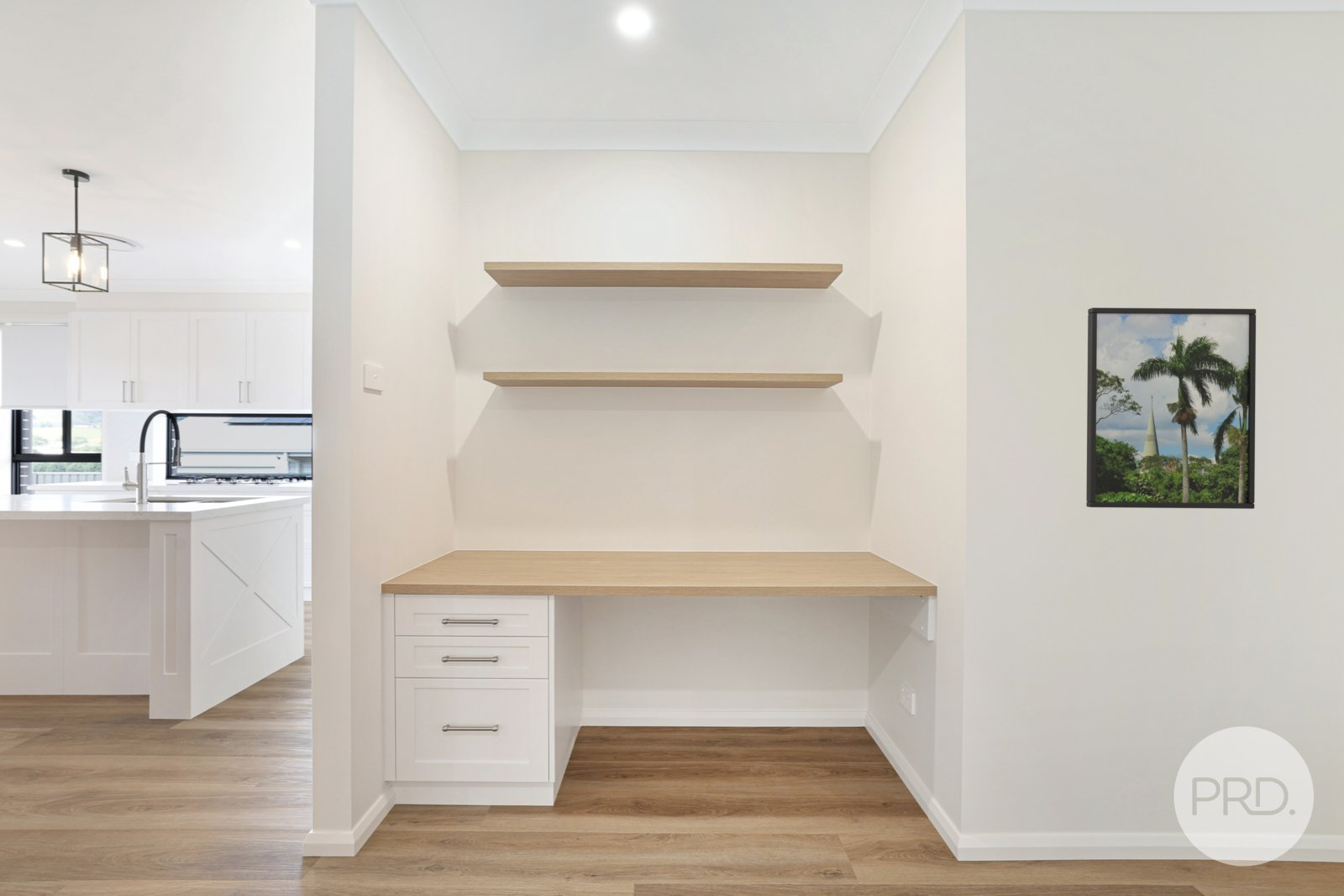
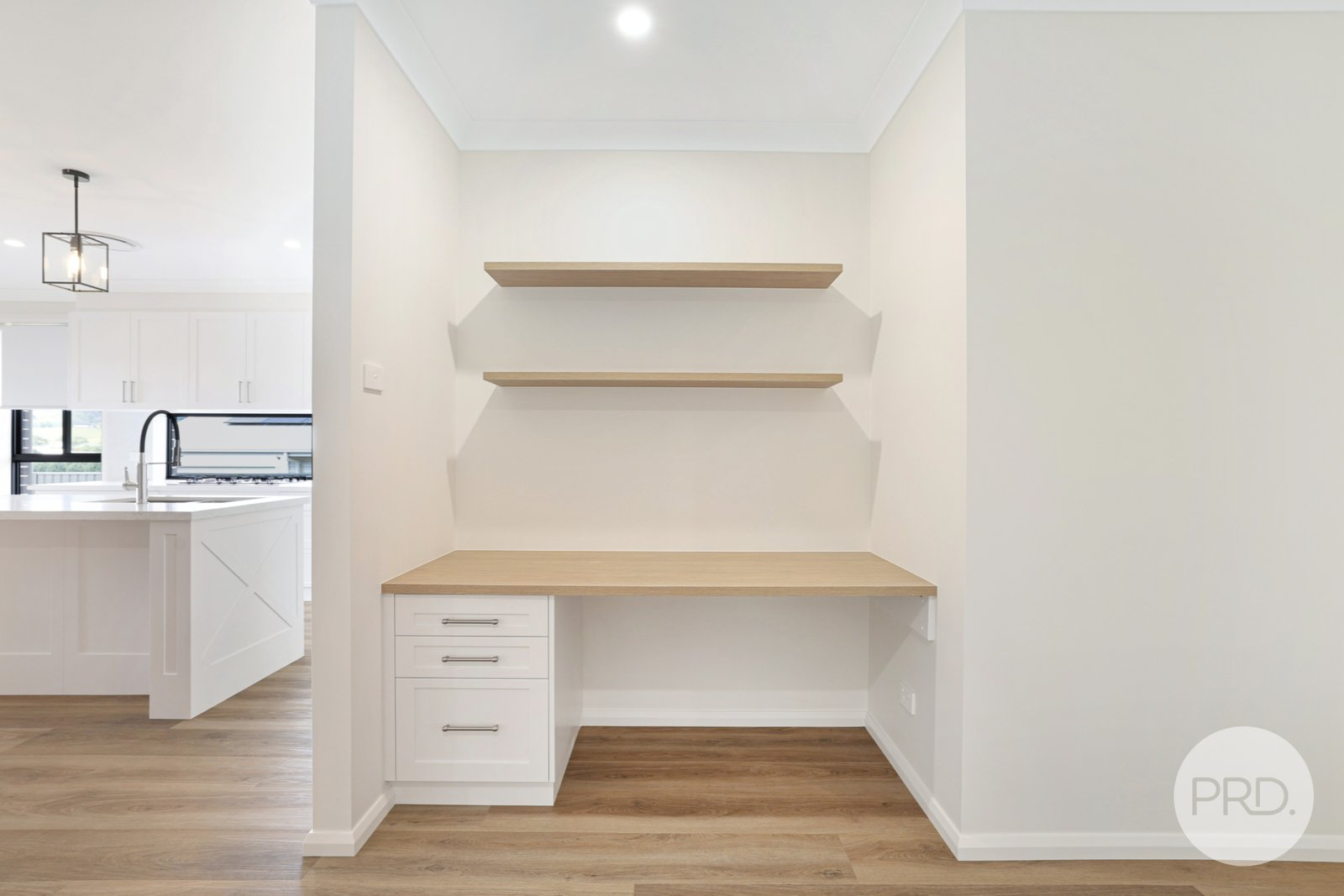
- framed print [1085,307,1257,510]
